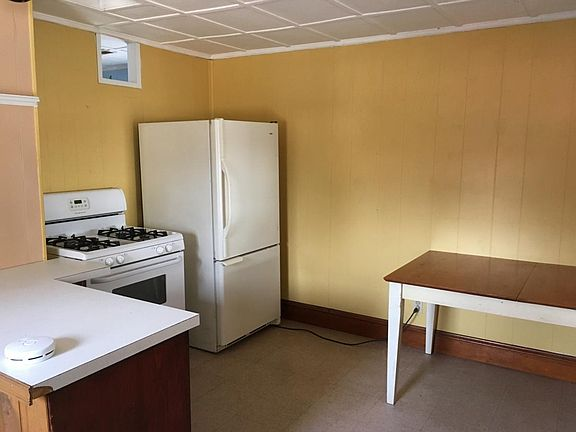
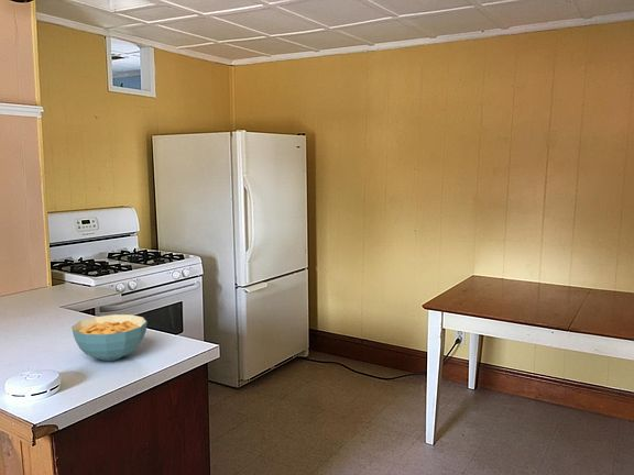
+ cereal bowl [70,313,149,362]
